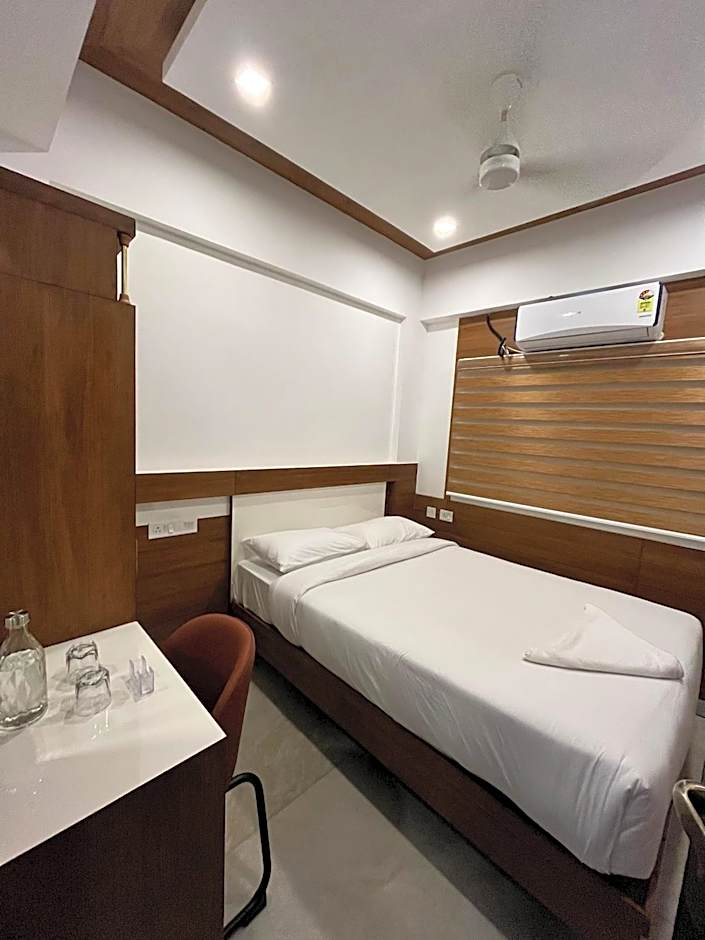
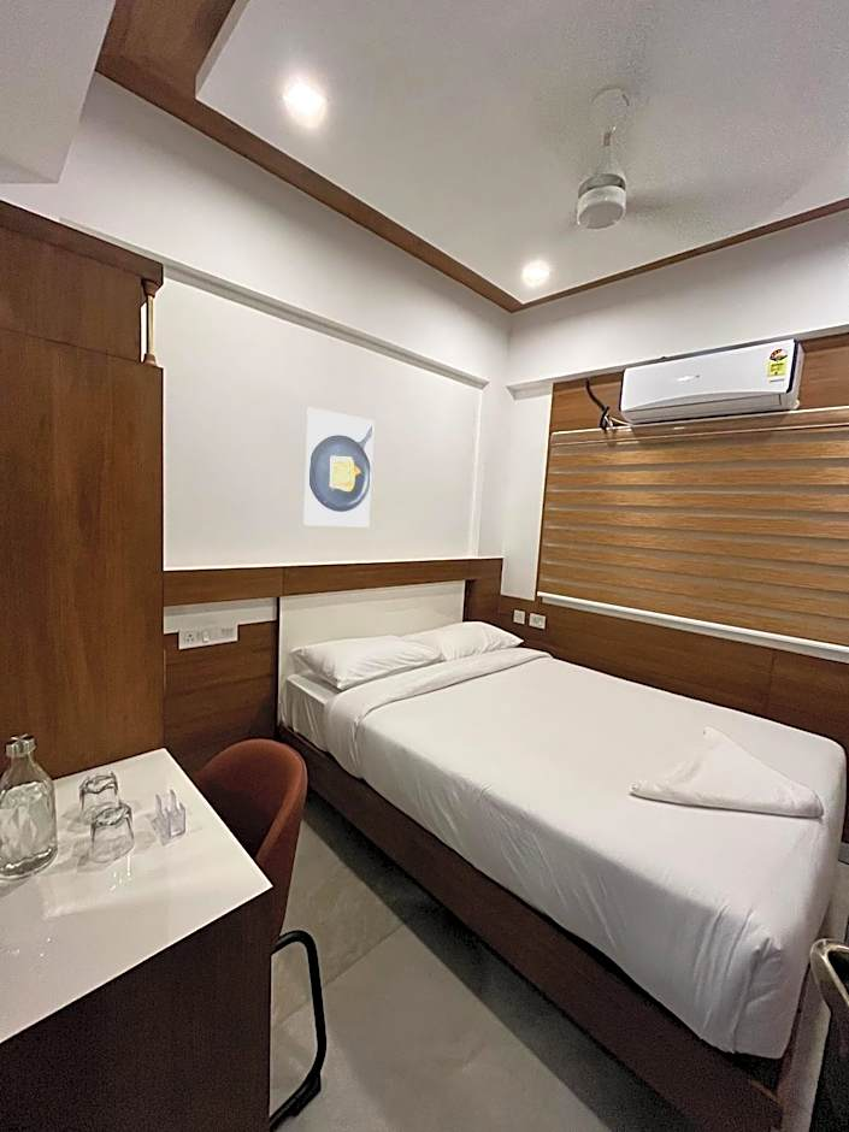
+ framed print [302,406,376,529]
